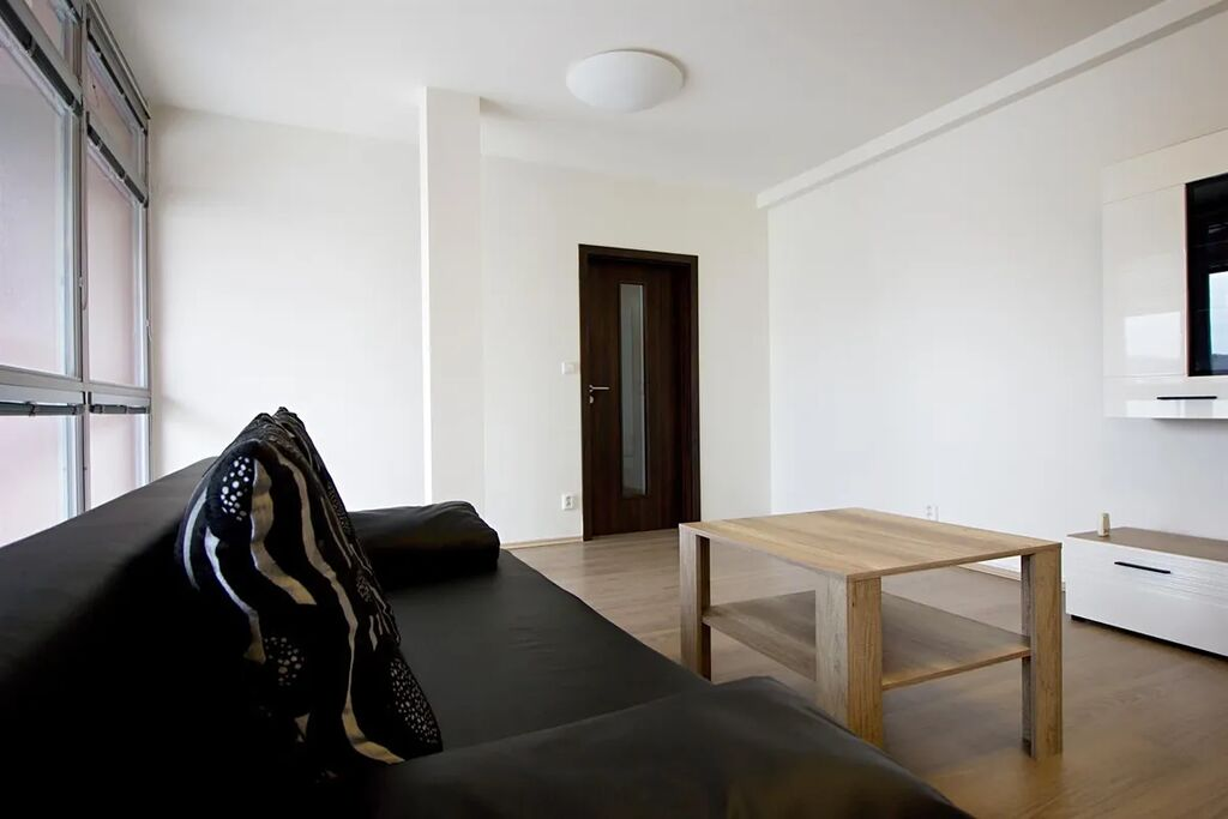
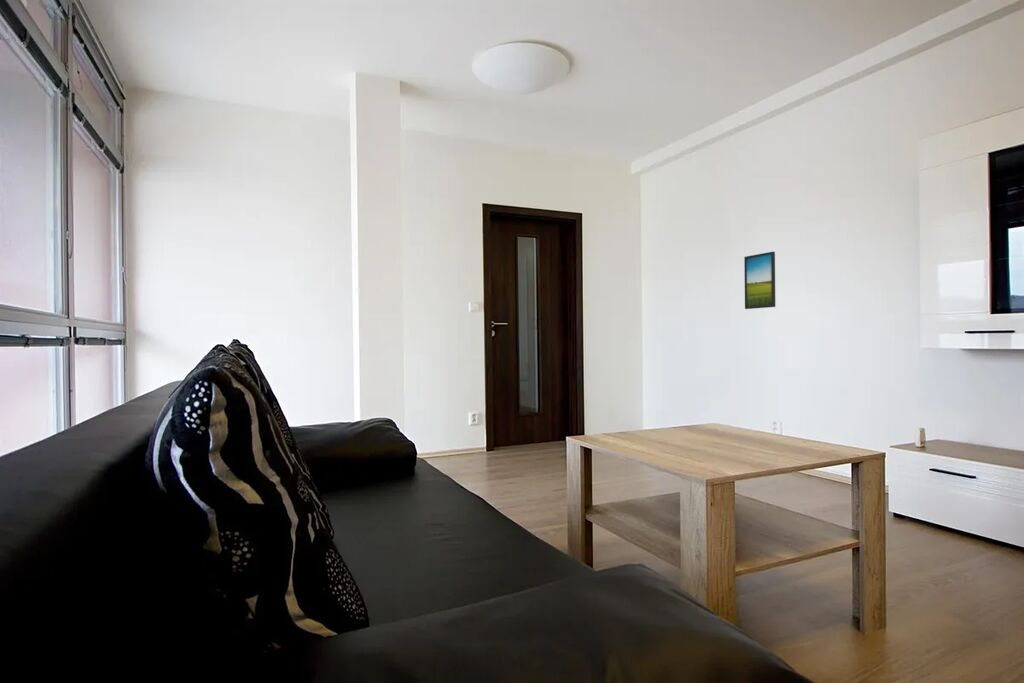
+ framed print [743,251,776,310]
